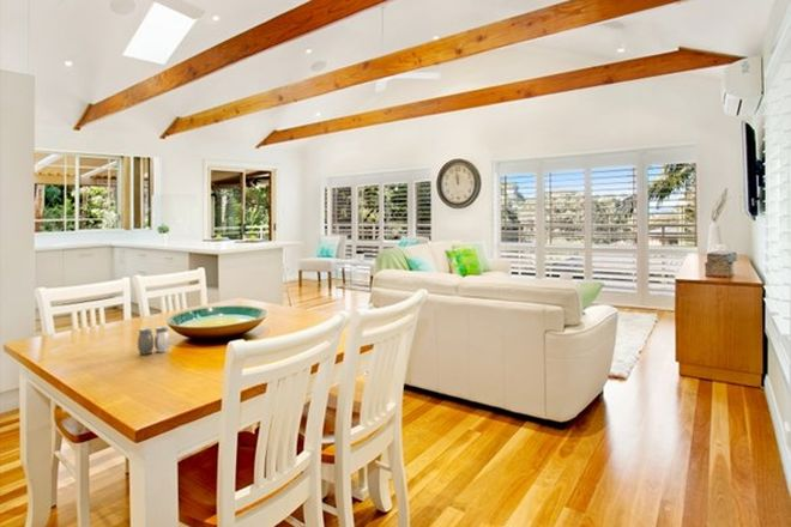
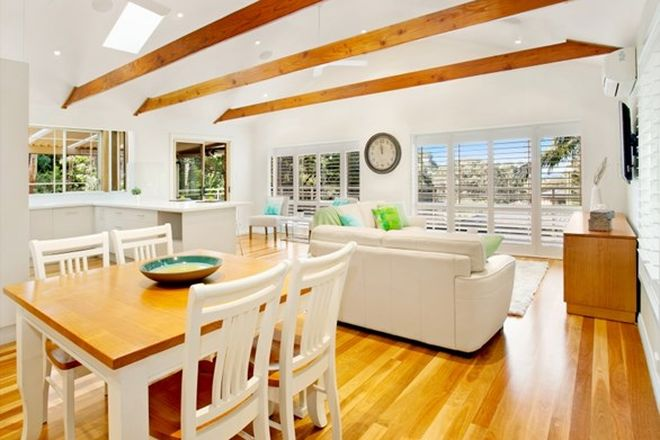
- salt and pepper shaker [137,326,171,355]
